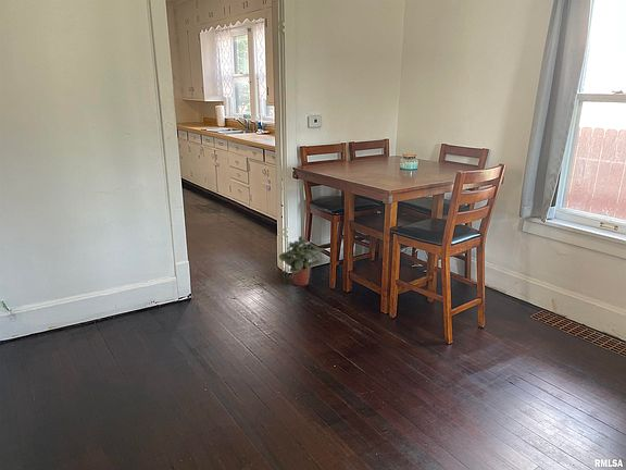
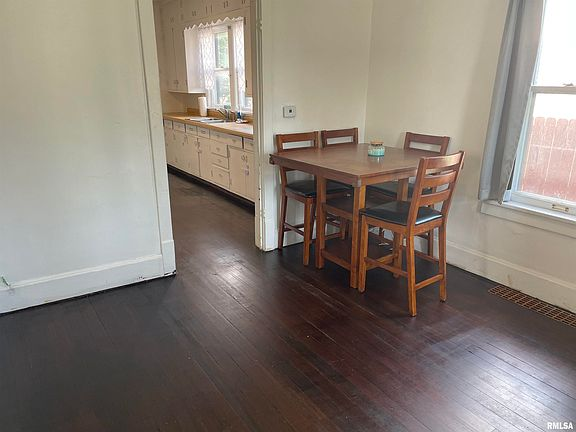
- potted plant [278,235,326,287]
